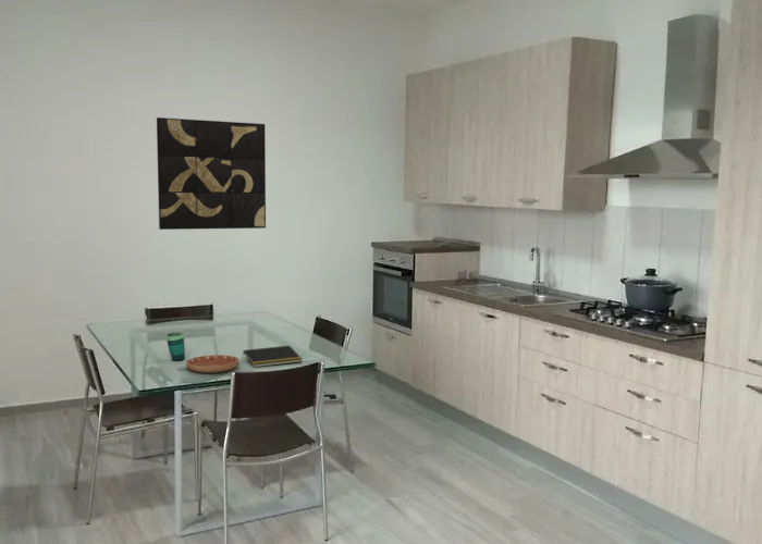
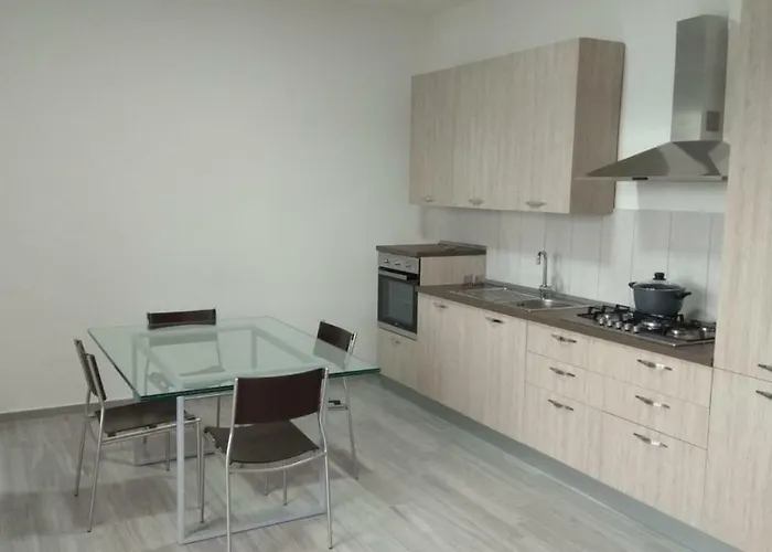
- notepad [241,345,303,368]
- cup [165,332,186,362]
- wall art [156,116,267,231]
- saucer [185,354,241,374]
